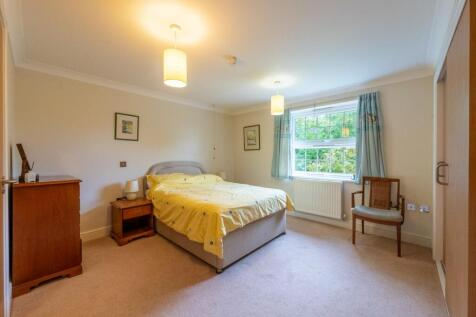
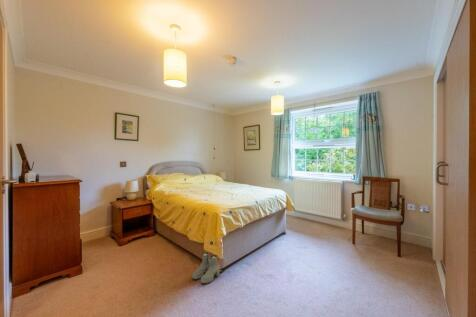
+ boots [191,252,220,284]
